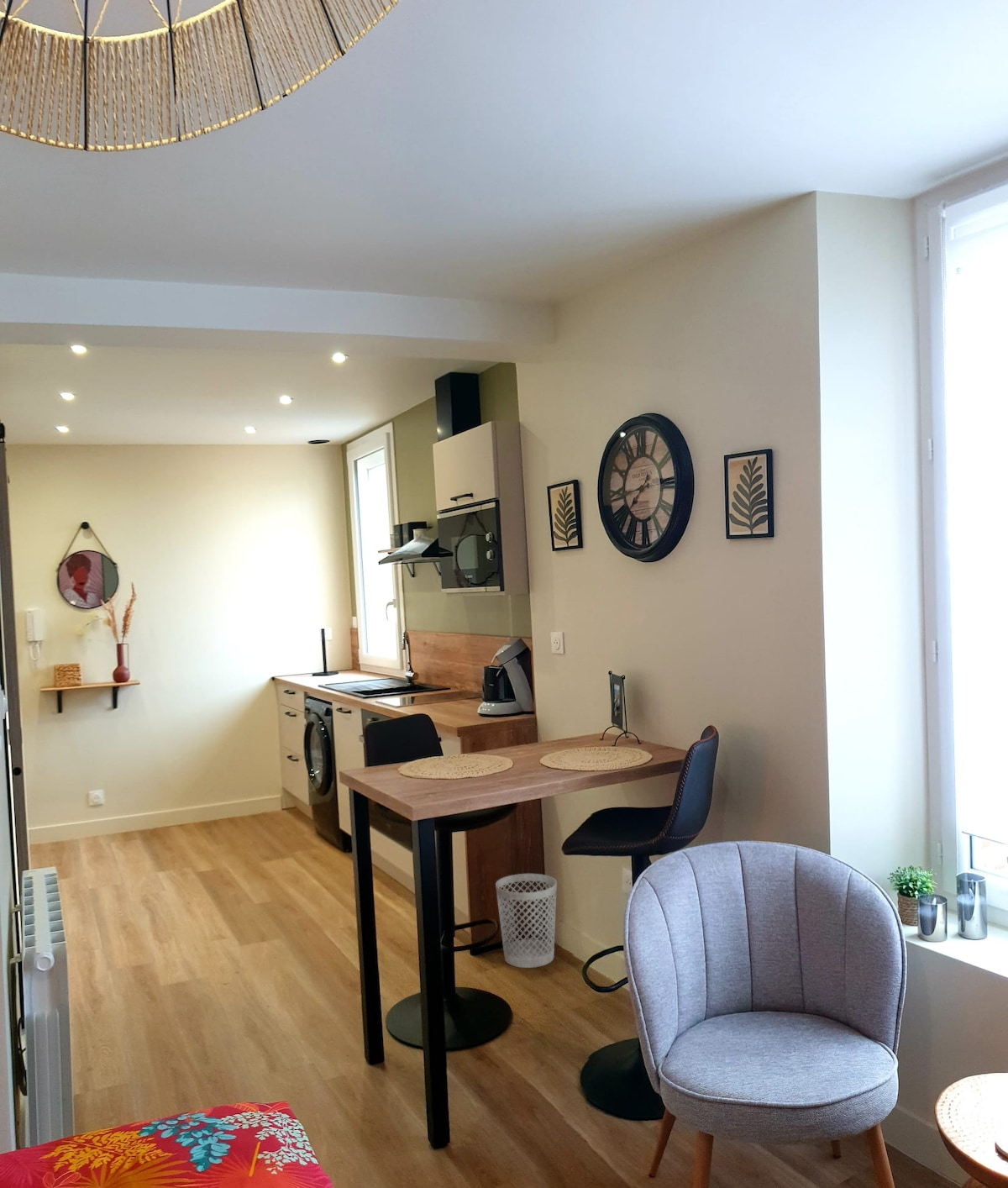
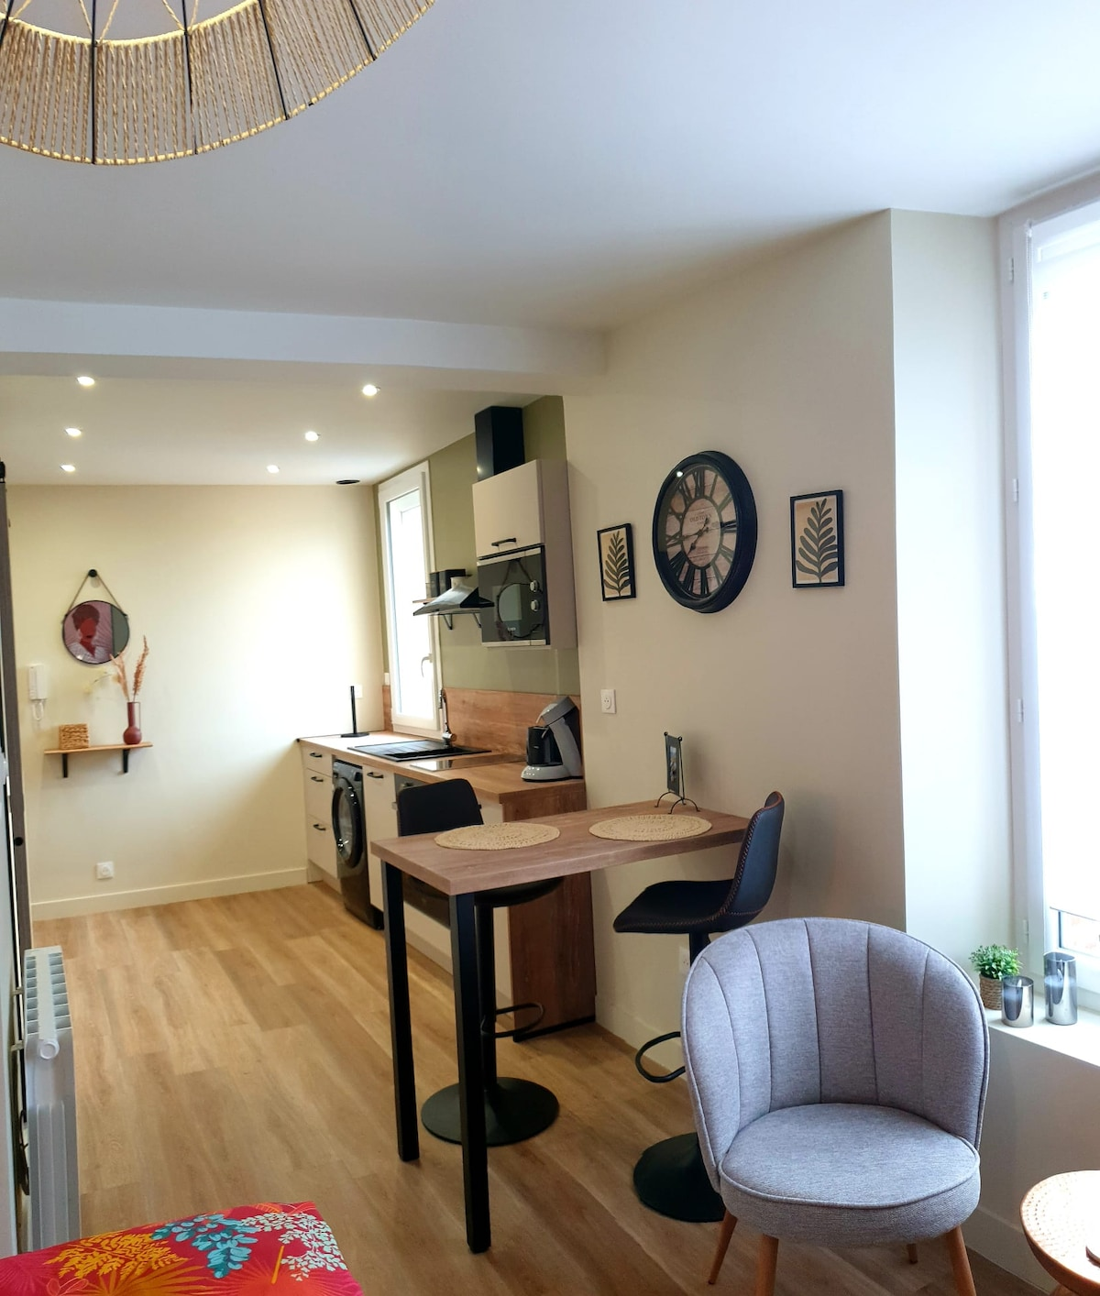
- wastebasket [495,873,558,969]
